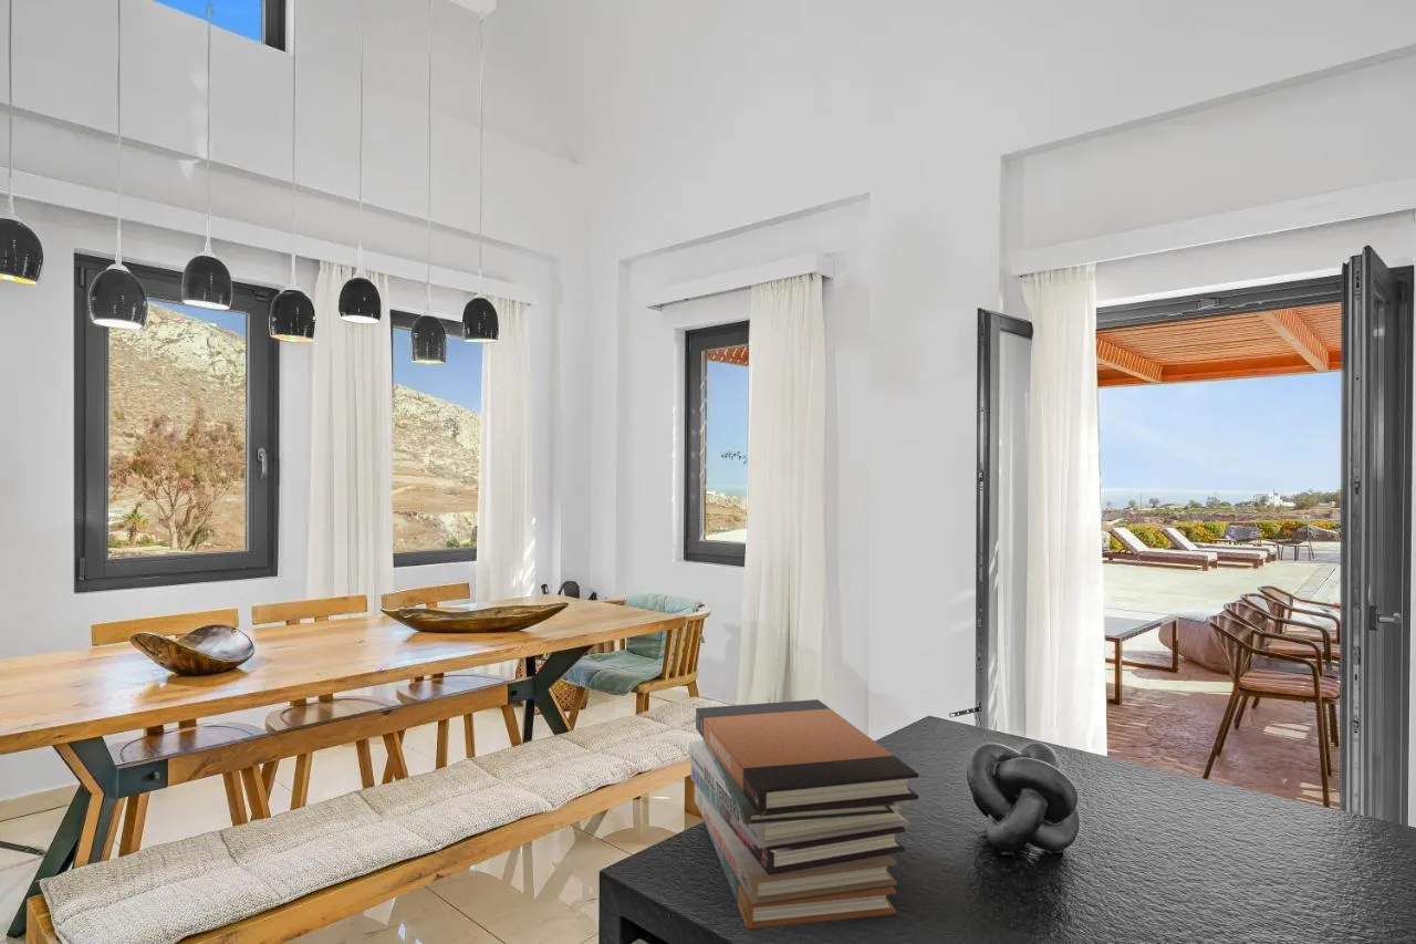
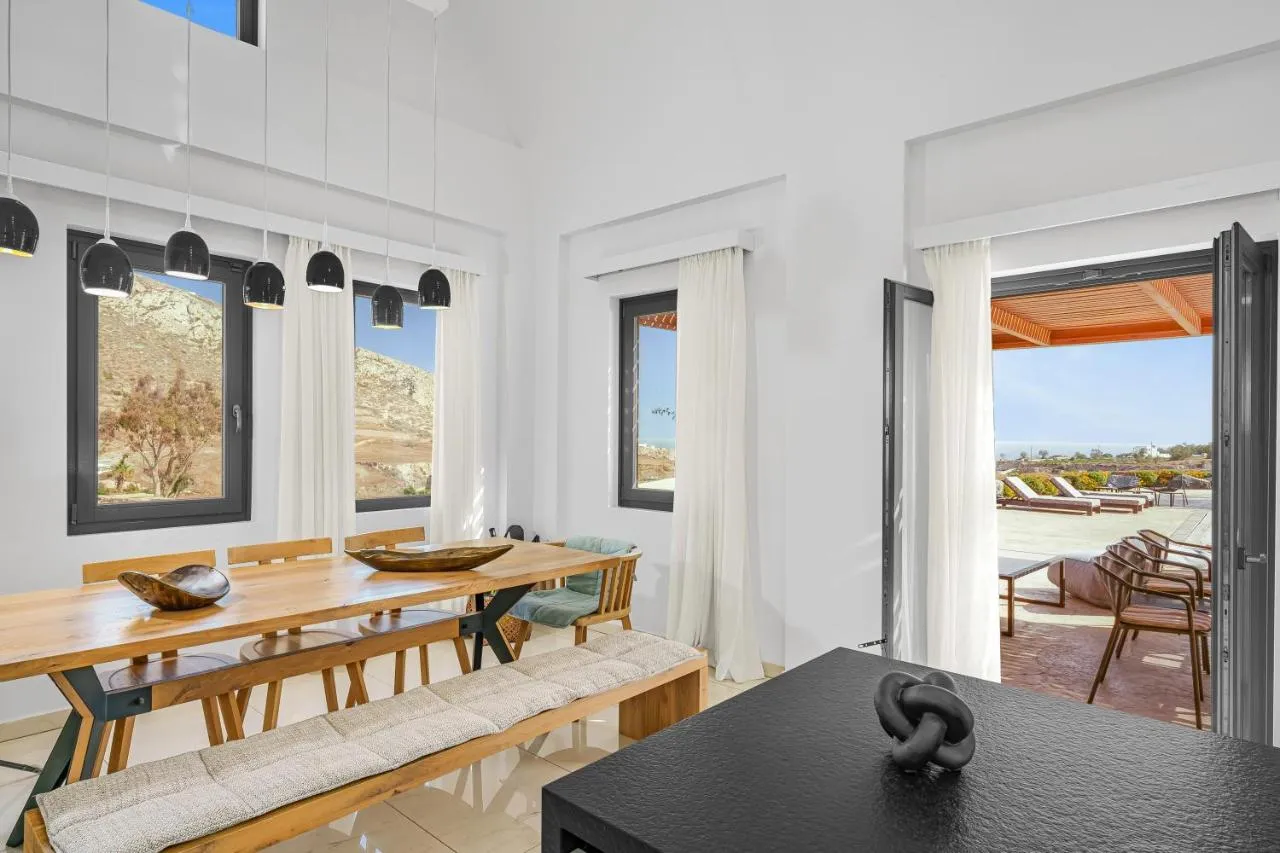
- book stack [688,698,919,931]
